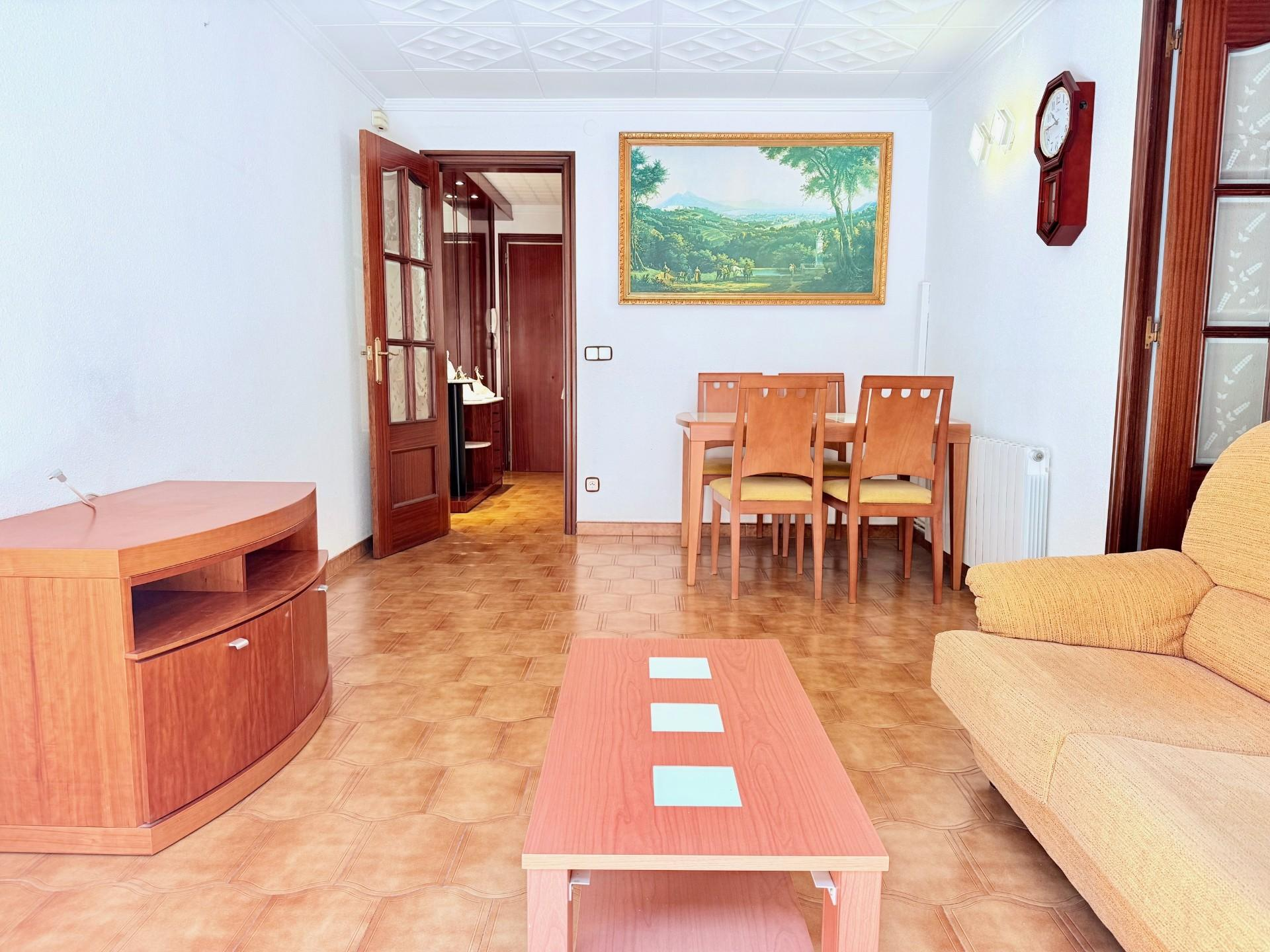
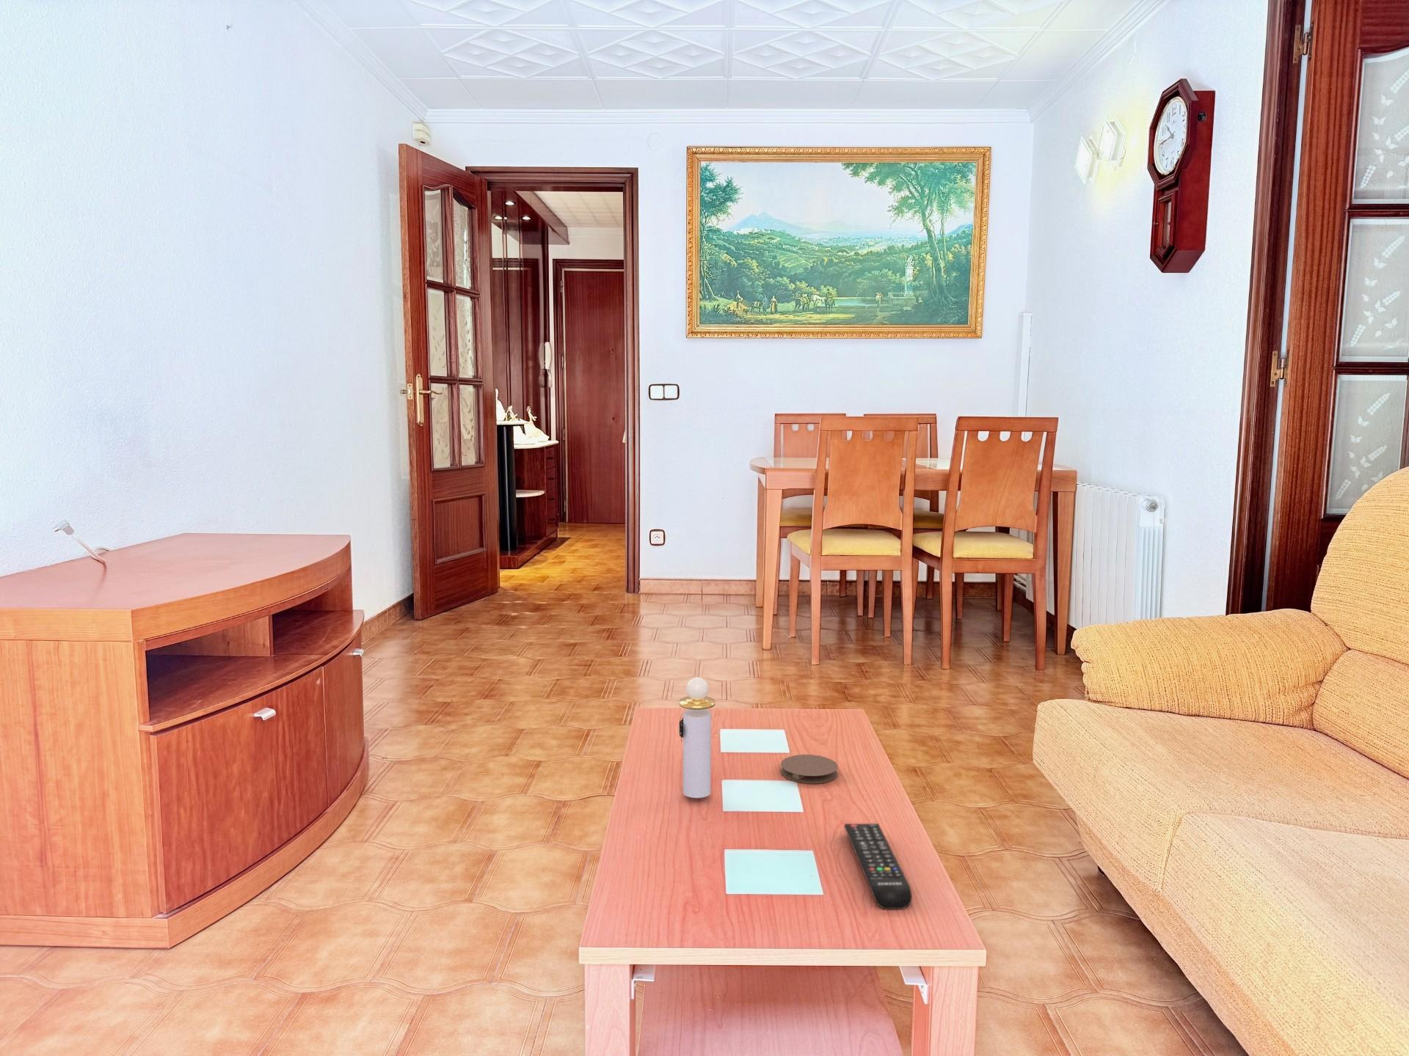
+ remote control [843,823,913,910]
+ perfume bottle [679,677,716,799]
+ coaster [780,754,839,784]
